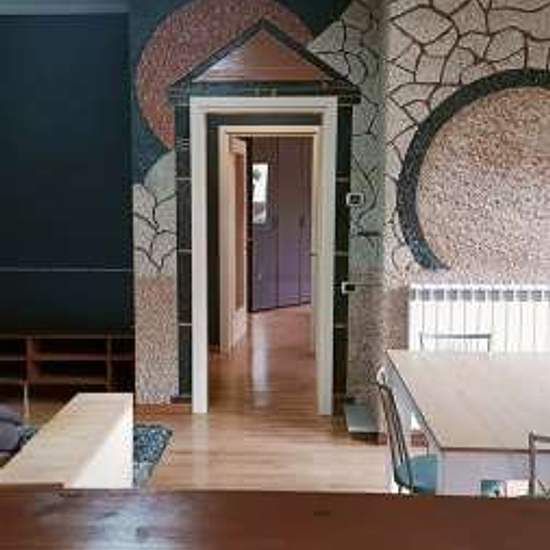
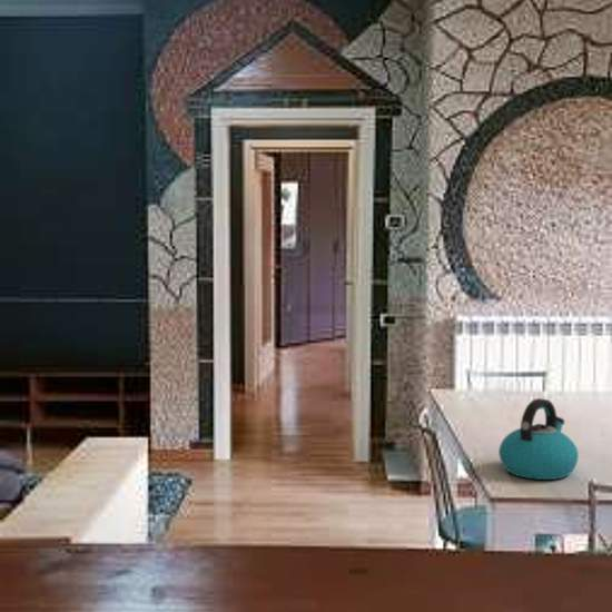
+ kettle [497,397,580,481]
